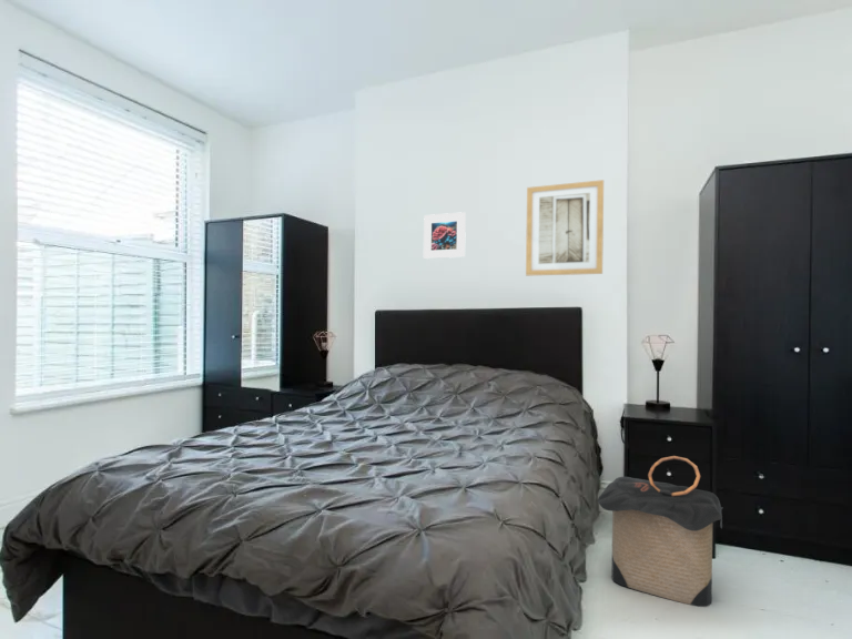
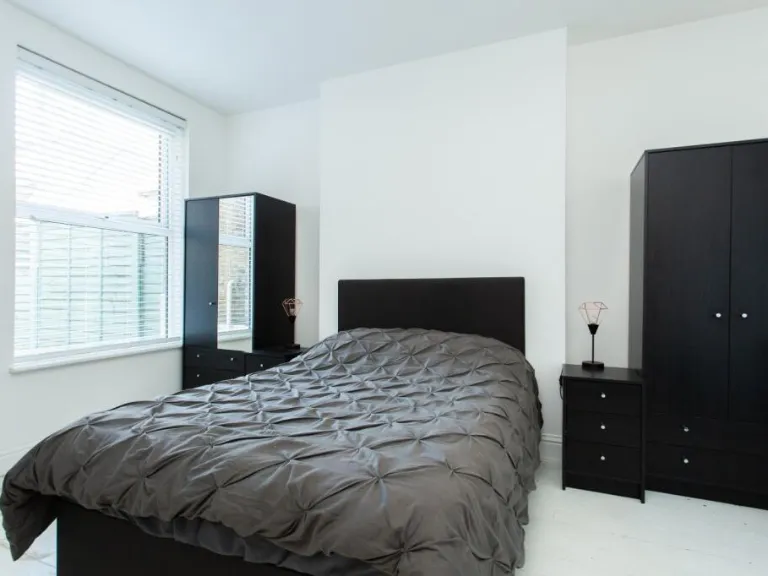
- wall art [525,179,605,276]
- laundry hamper [597,455,723,608]
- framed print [423,211,467,260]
